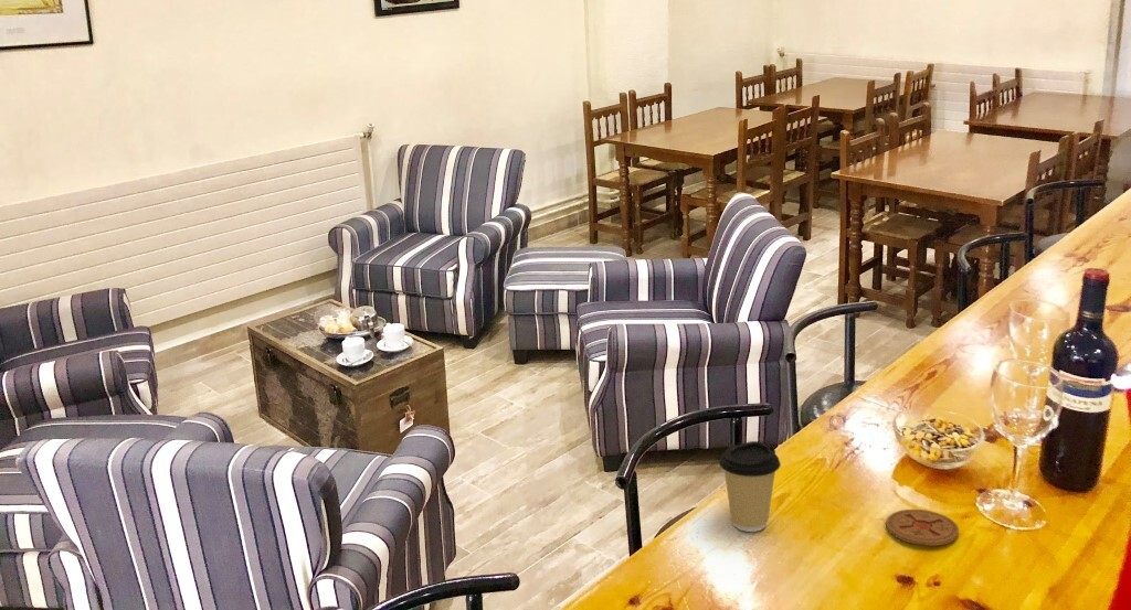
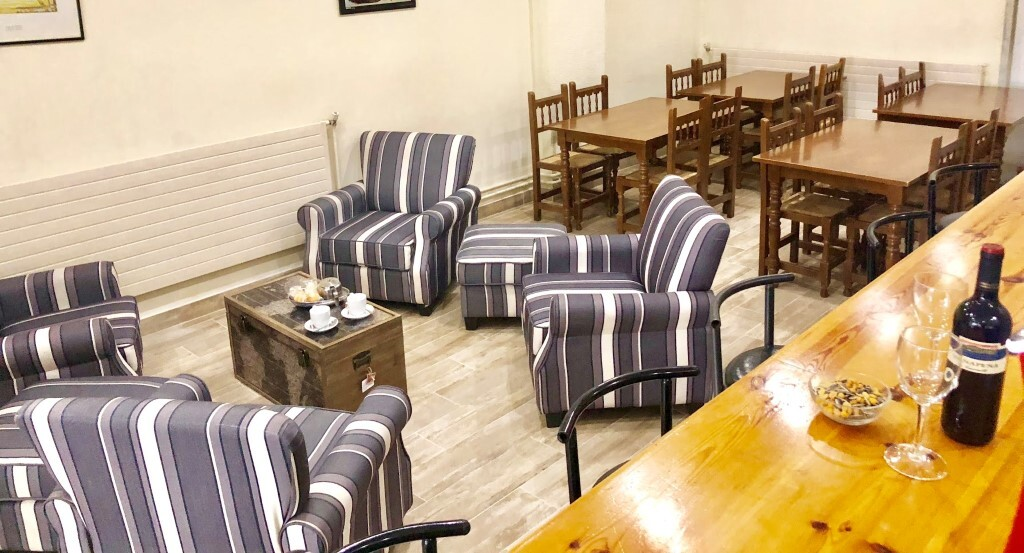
- coffee cup [718,440,782,533]
- coaster [885,509,960,547]
